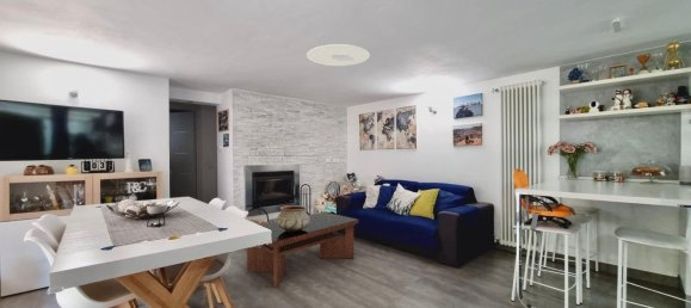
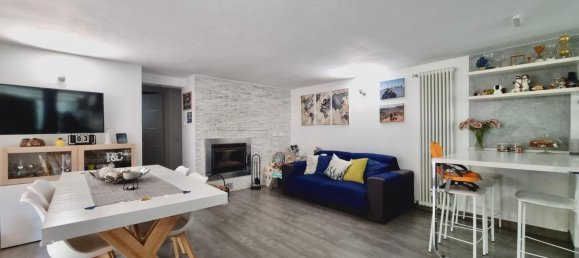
- ceramic pot [276,204,310,232]
- coffee table [246,211,359,289]
- ceiling light [306,43,371,67]
